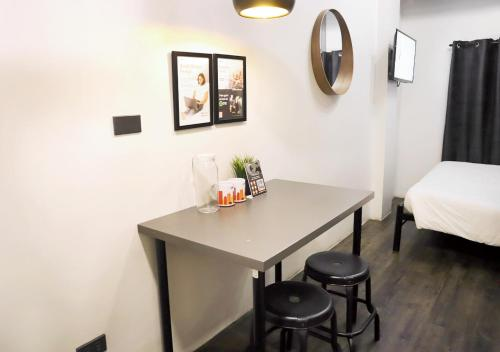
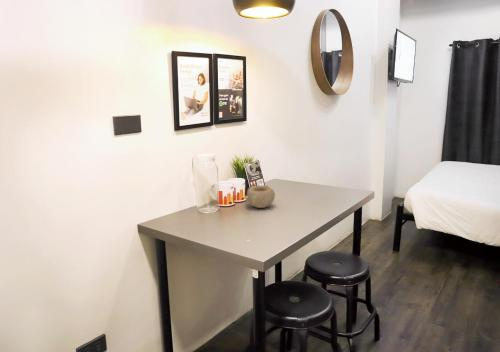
+ bowl [246,185,276,209]
